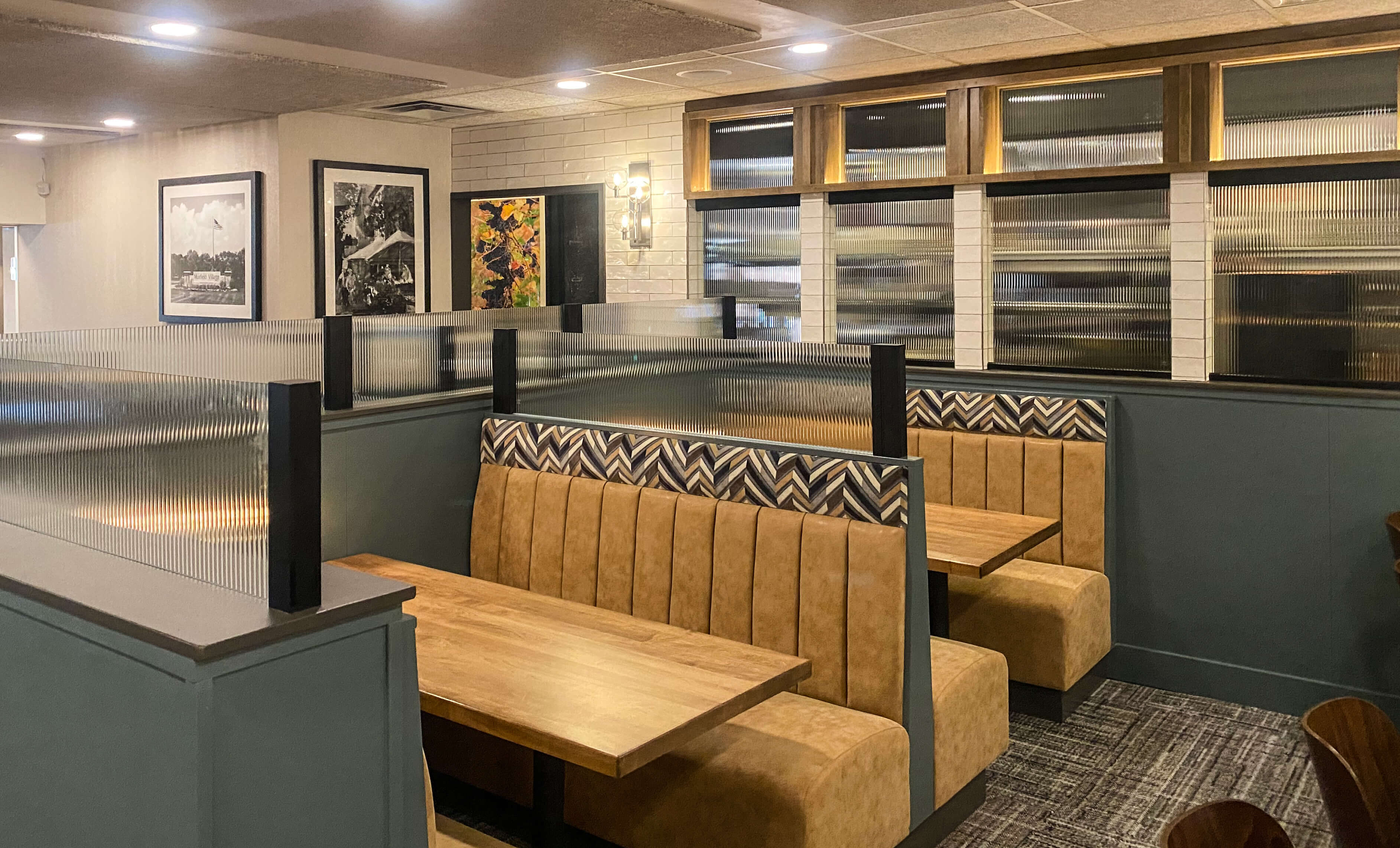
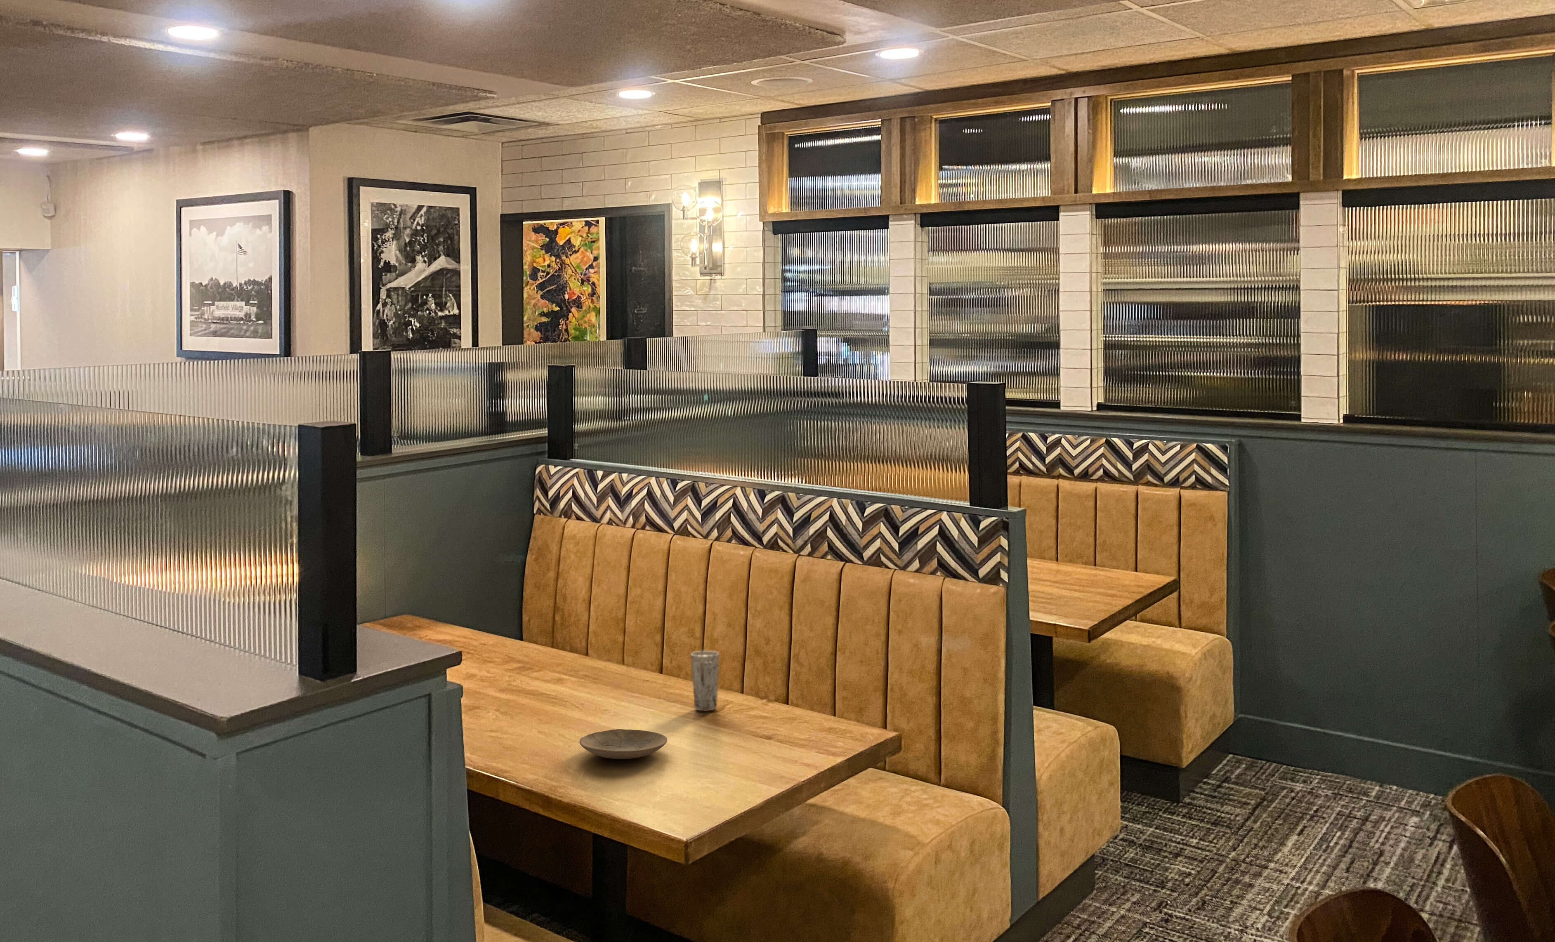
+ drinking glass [690,651,720,711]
+ plate [579,729,668,760]
